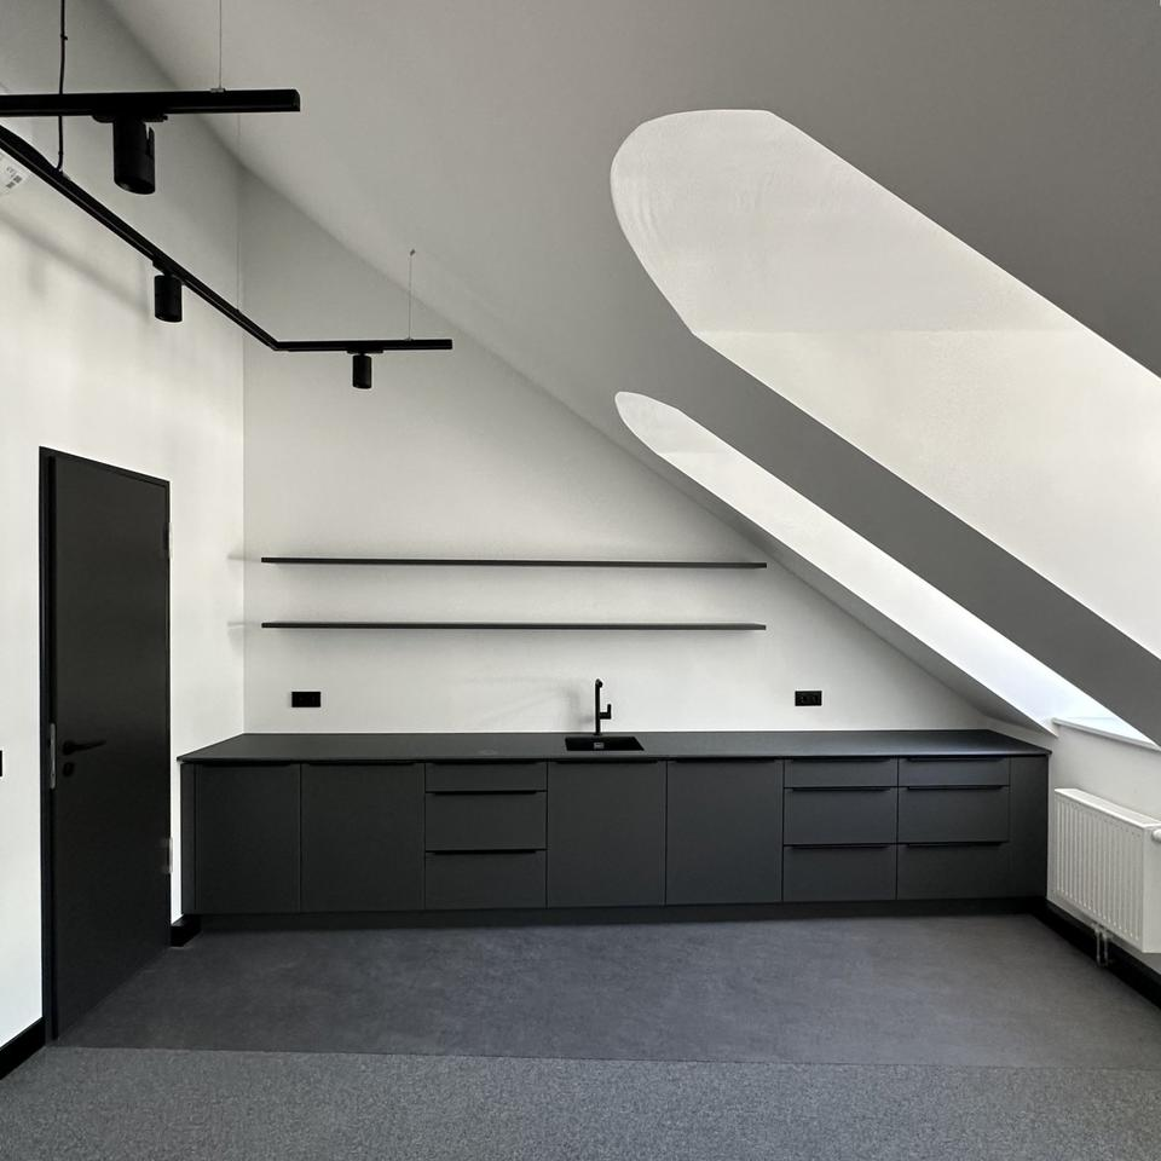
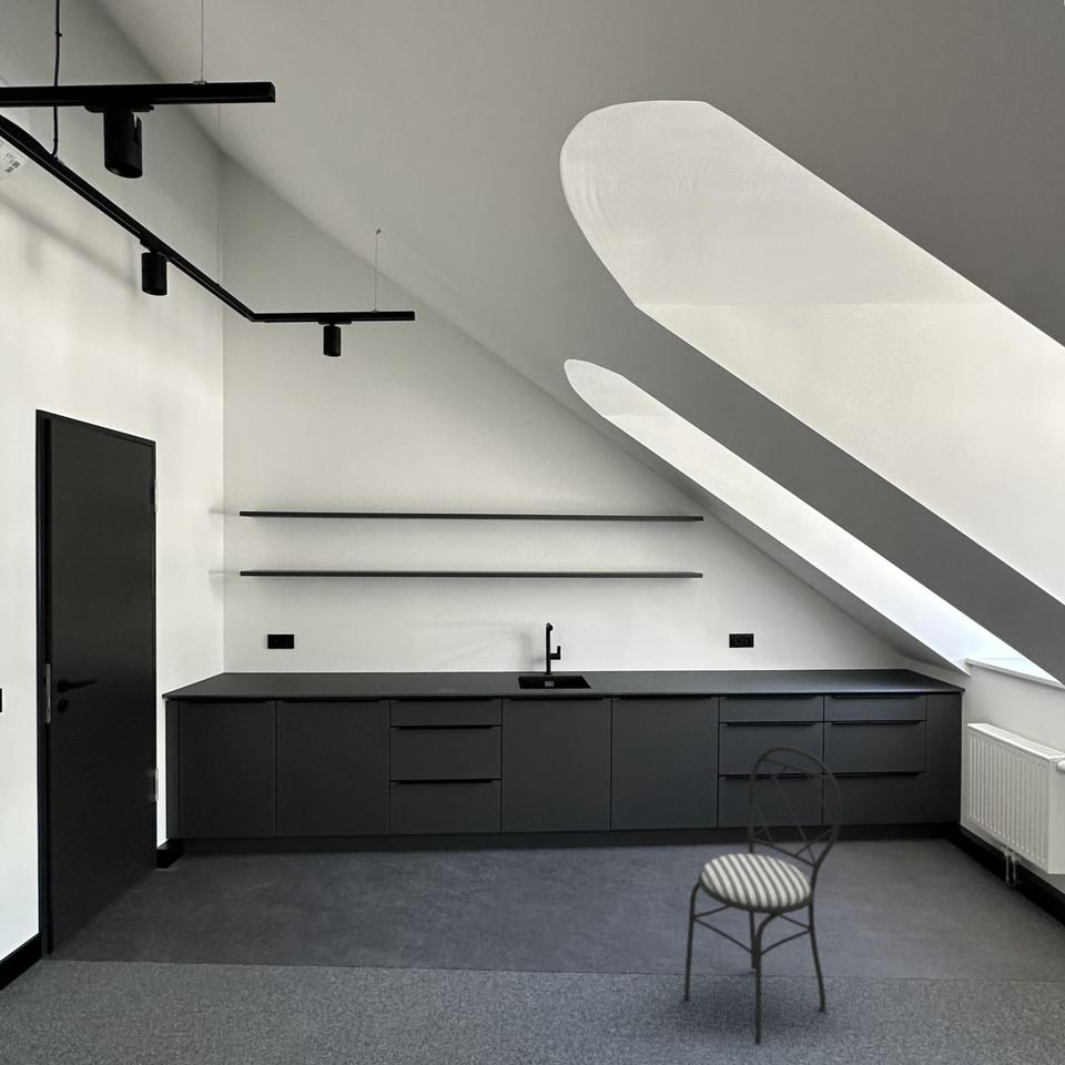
+ chair [683,744,842,1046]
